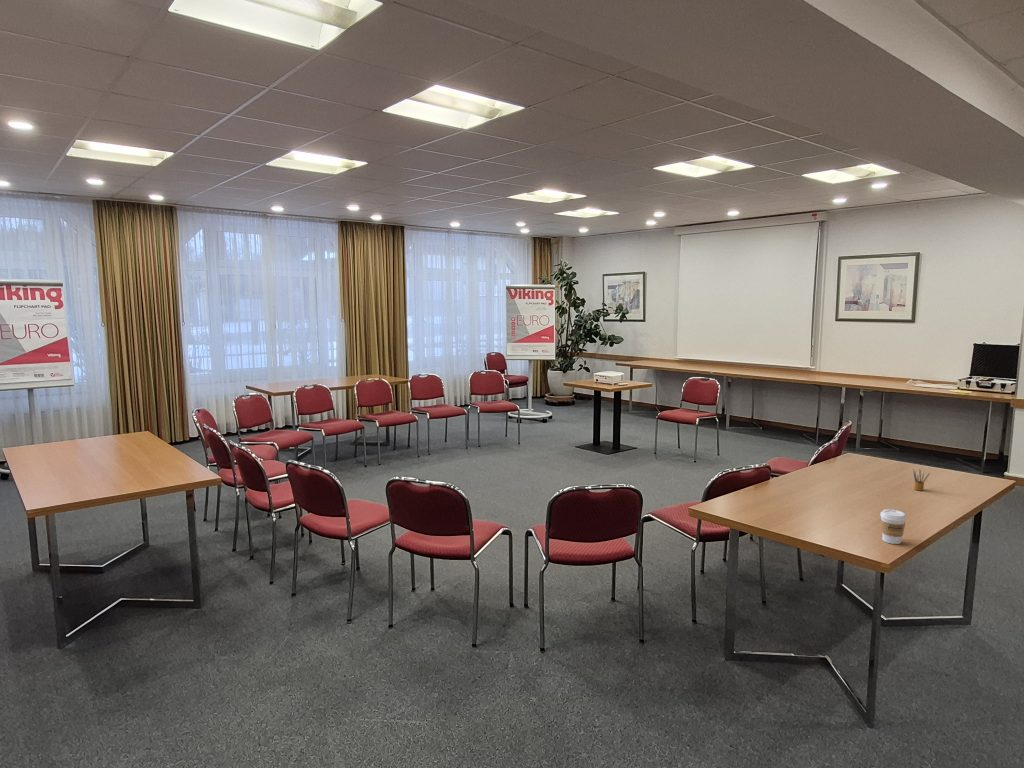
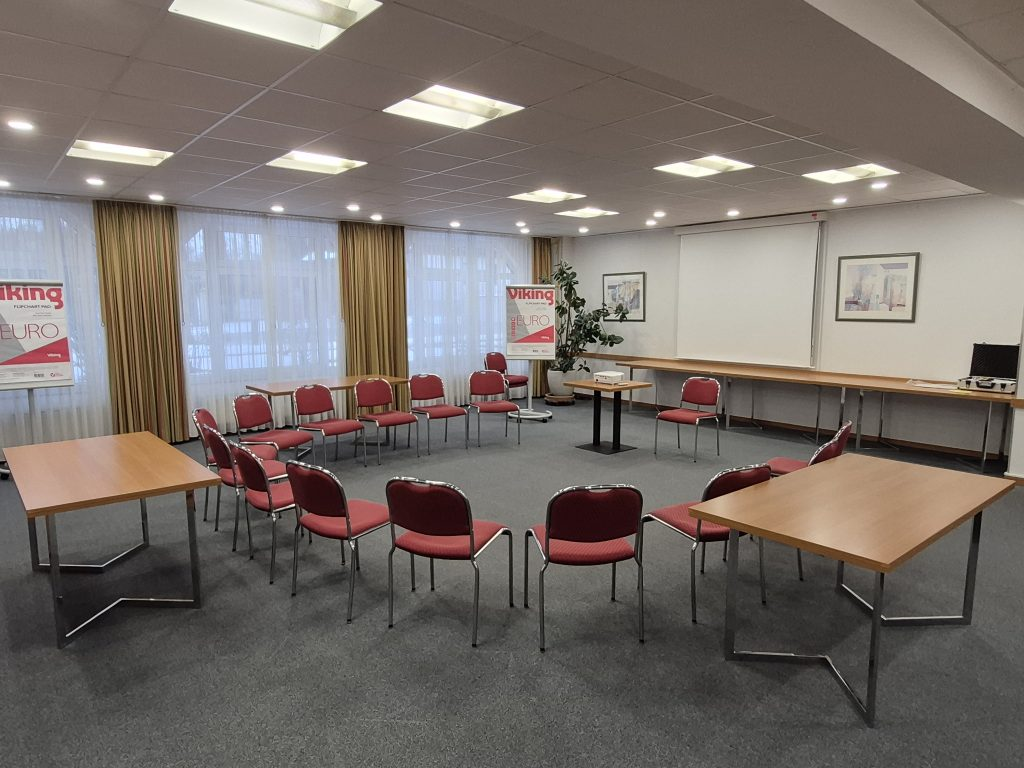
- coffee cup [879,508,907,545]
- pencil box [912,469,931,492]
